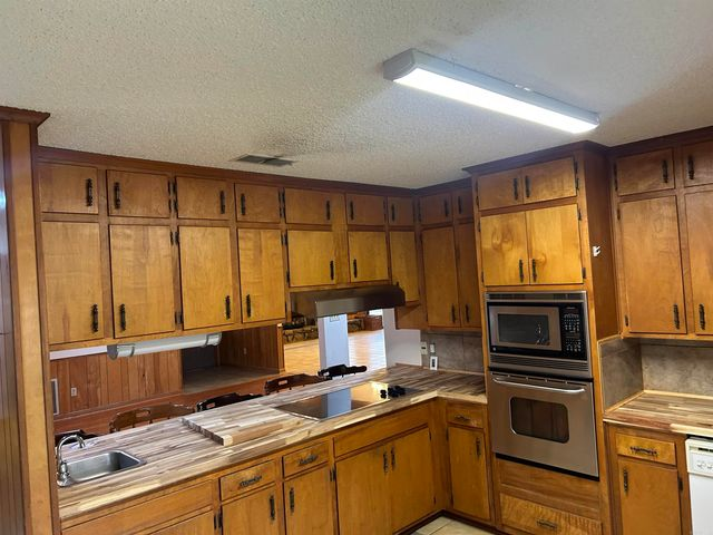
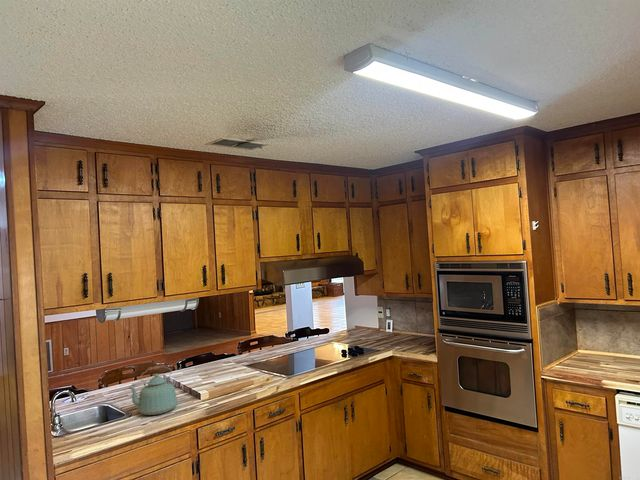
+ kettle [128,364,179,416]
